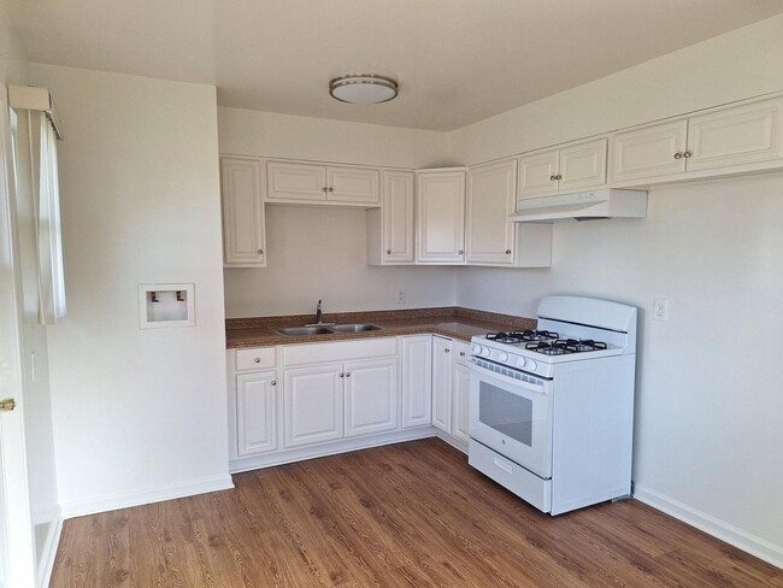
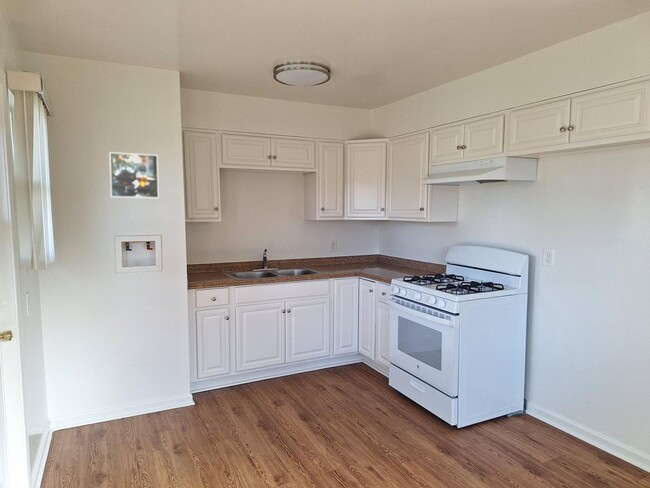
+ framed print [108,151,160,199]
